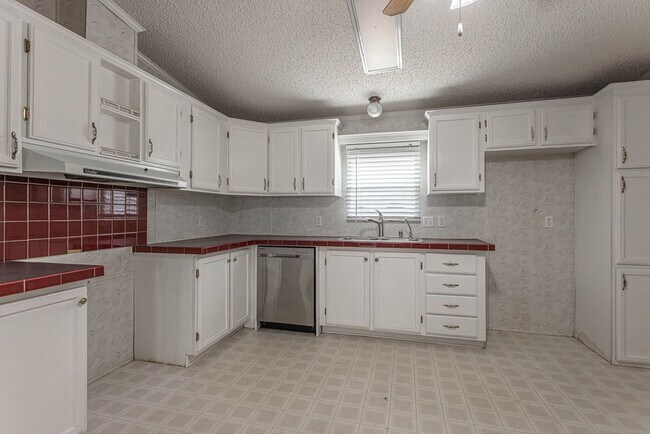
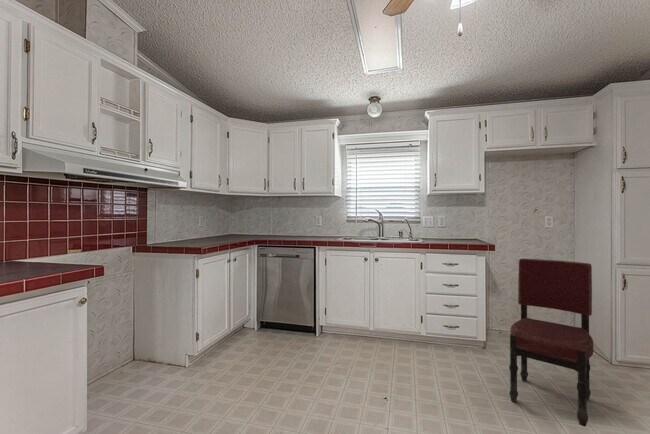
+ dining chair [508,258,594,427]
